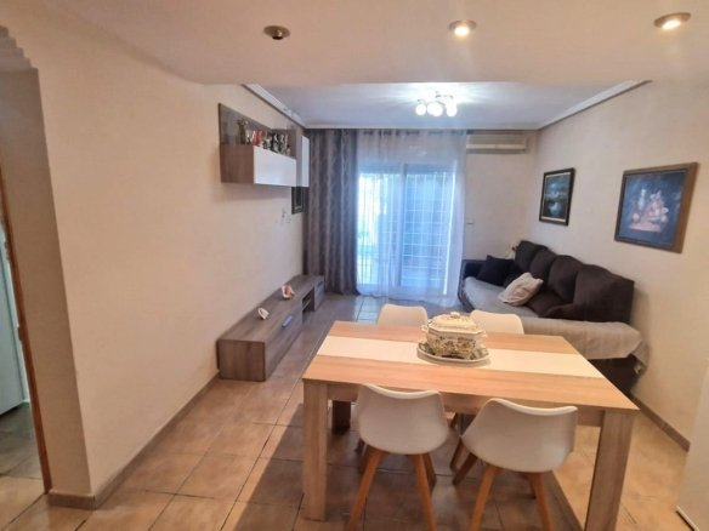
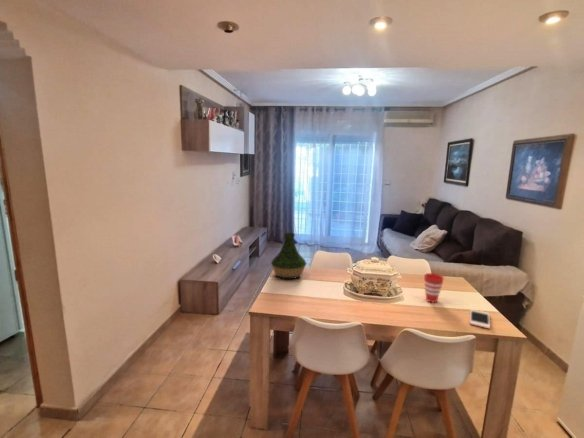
+ vase [270,232,307,280]
+ cup [423,272,445,303]
+ cell phone [469,309,491,330]
